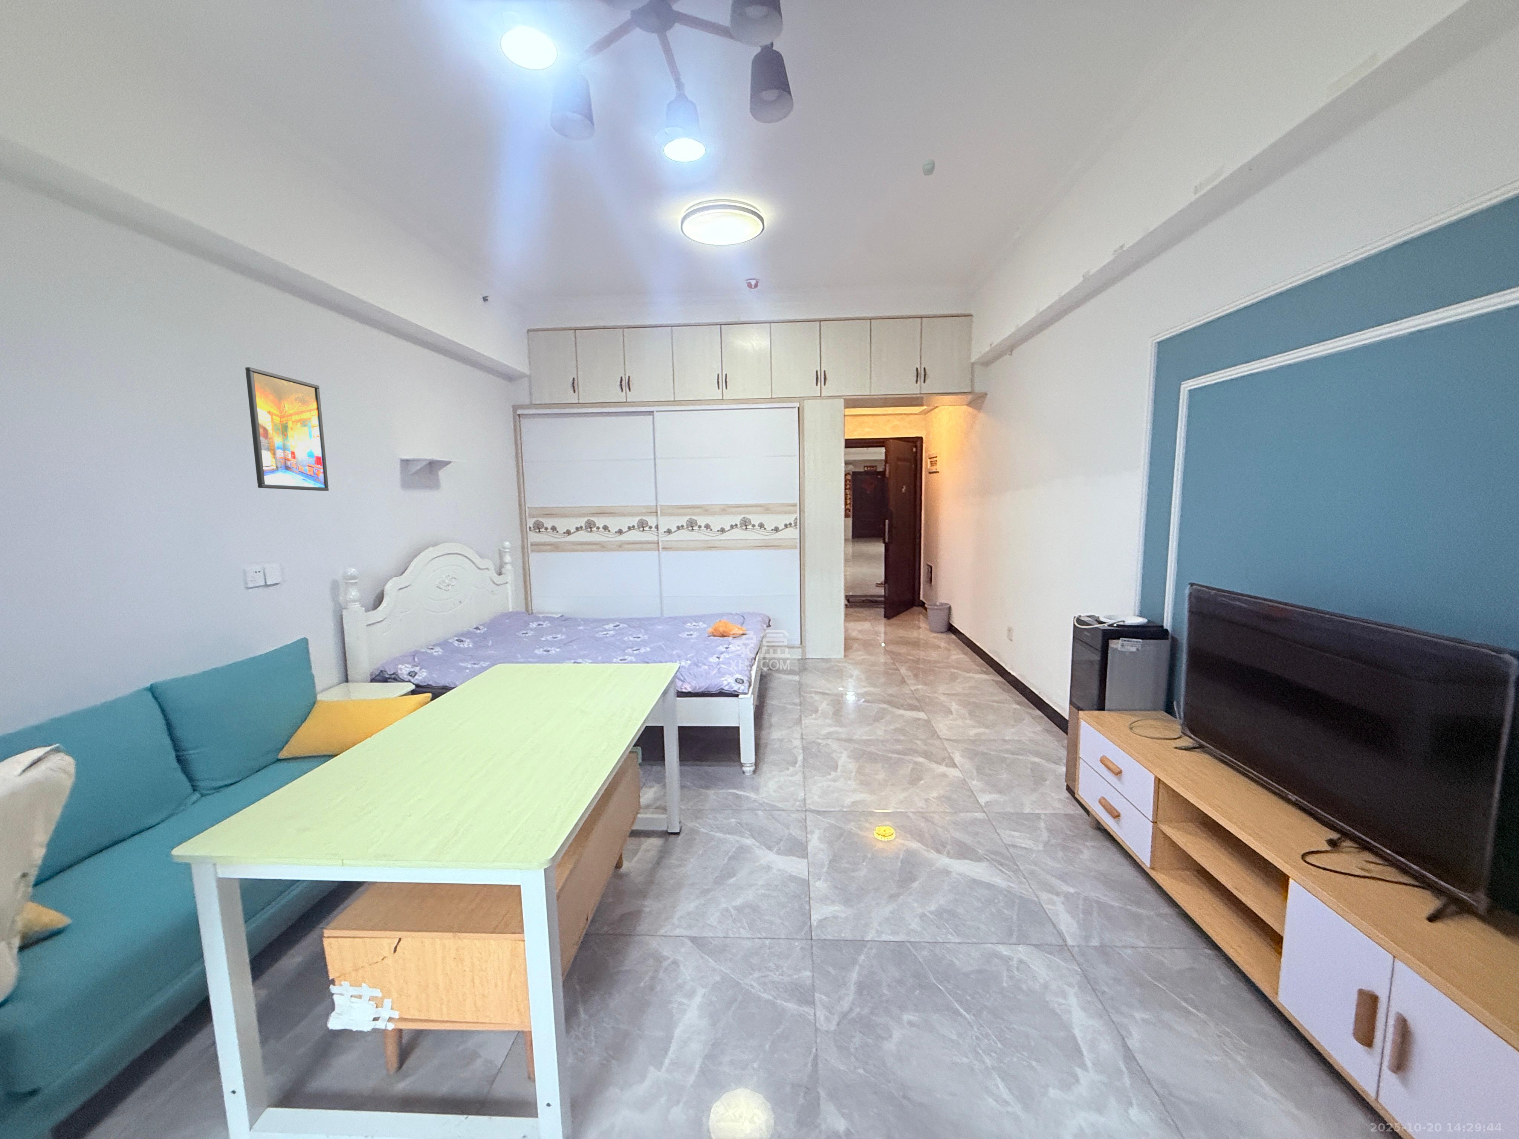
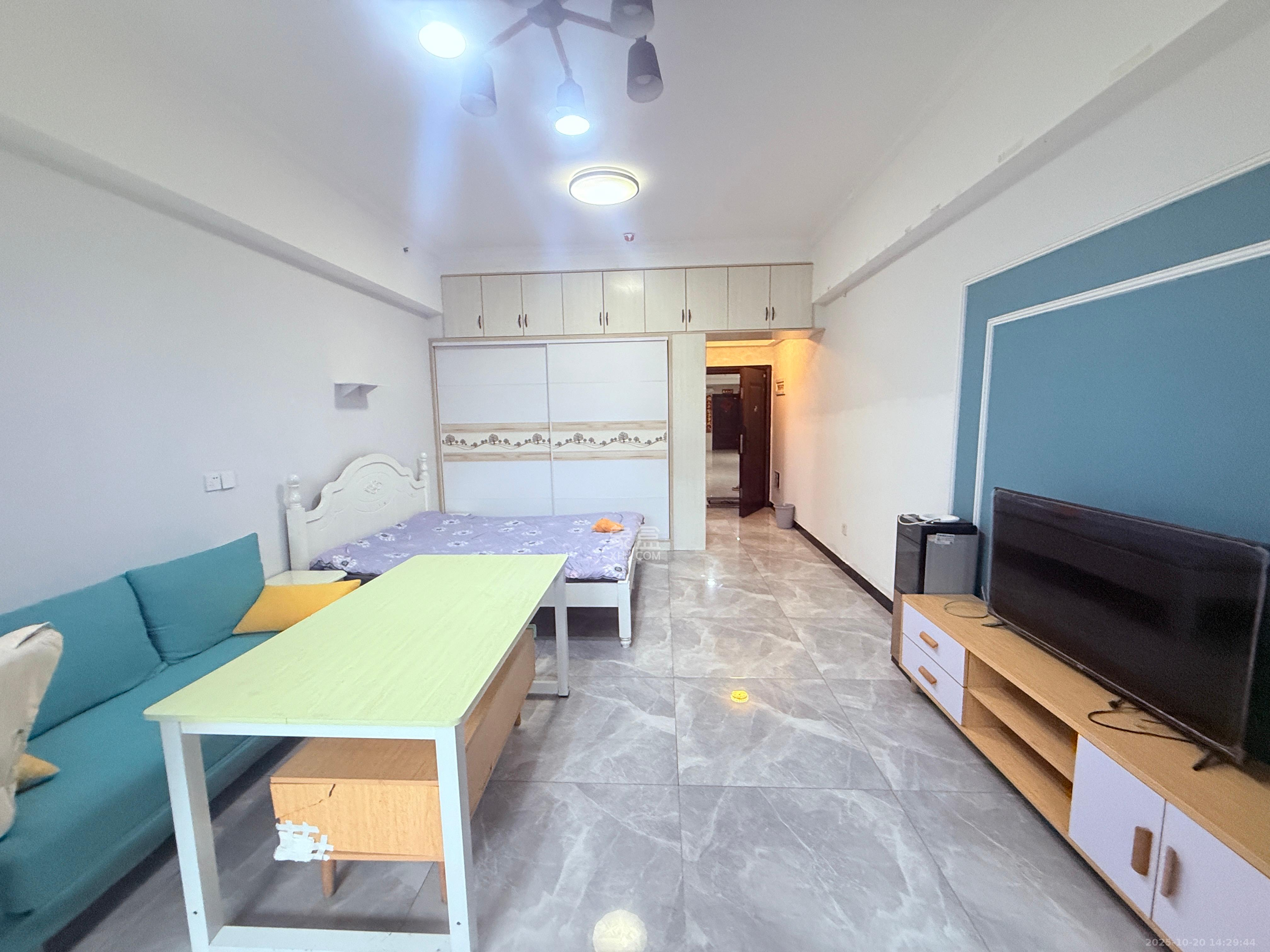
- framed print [245,367,329,492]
- smoke detector [922,159,935,177]
